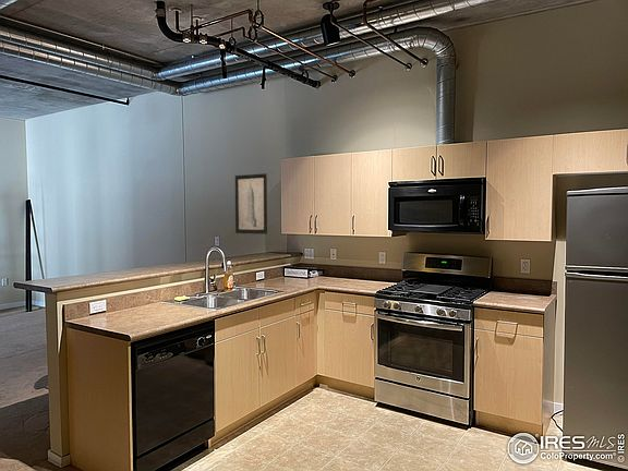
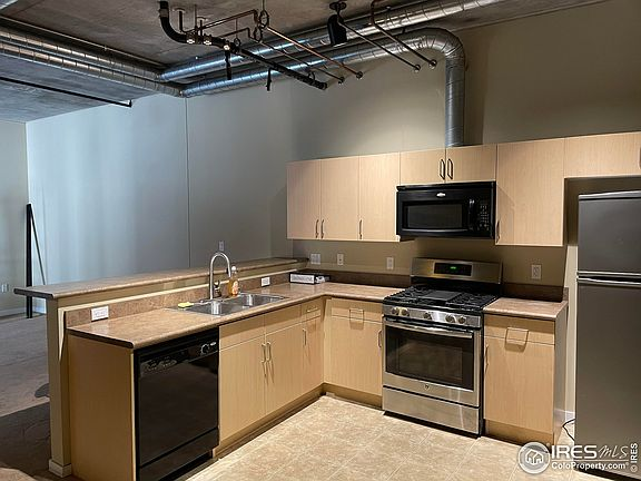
- wall art [234,172,268,235]
